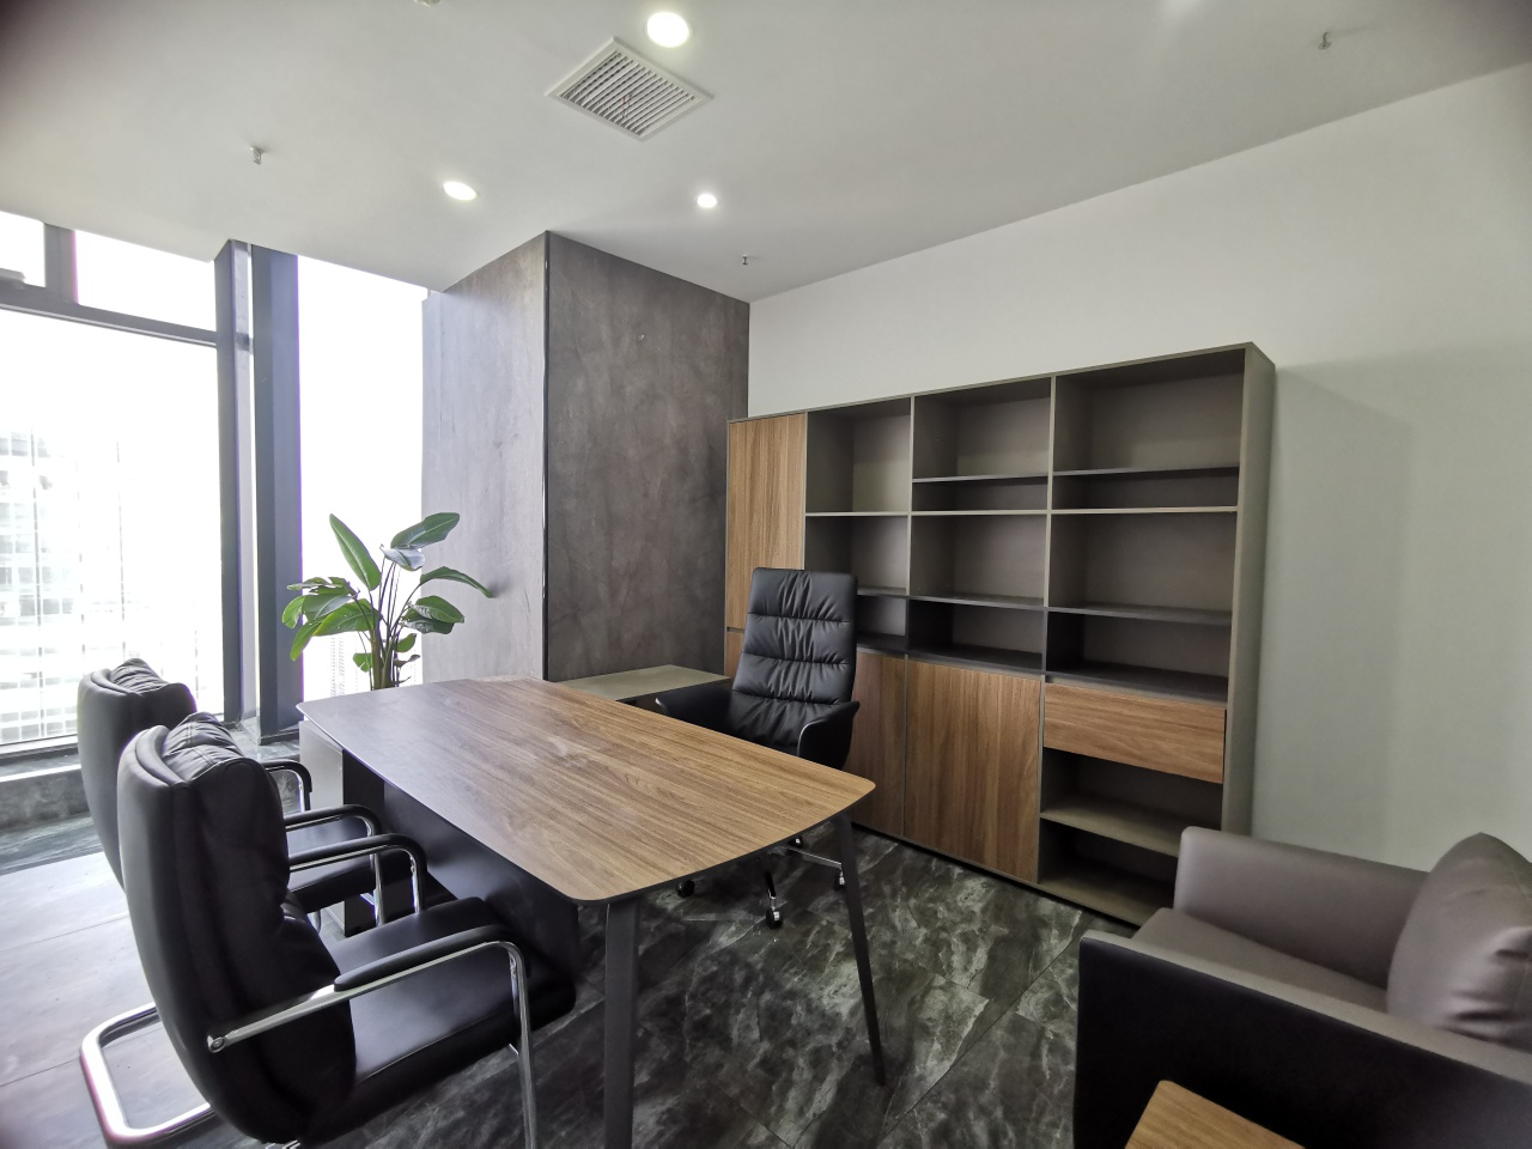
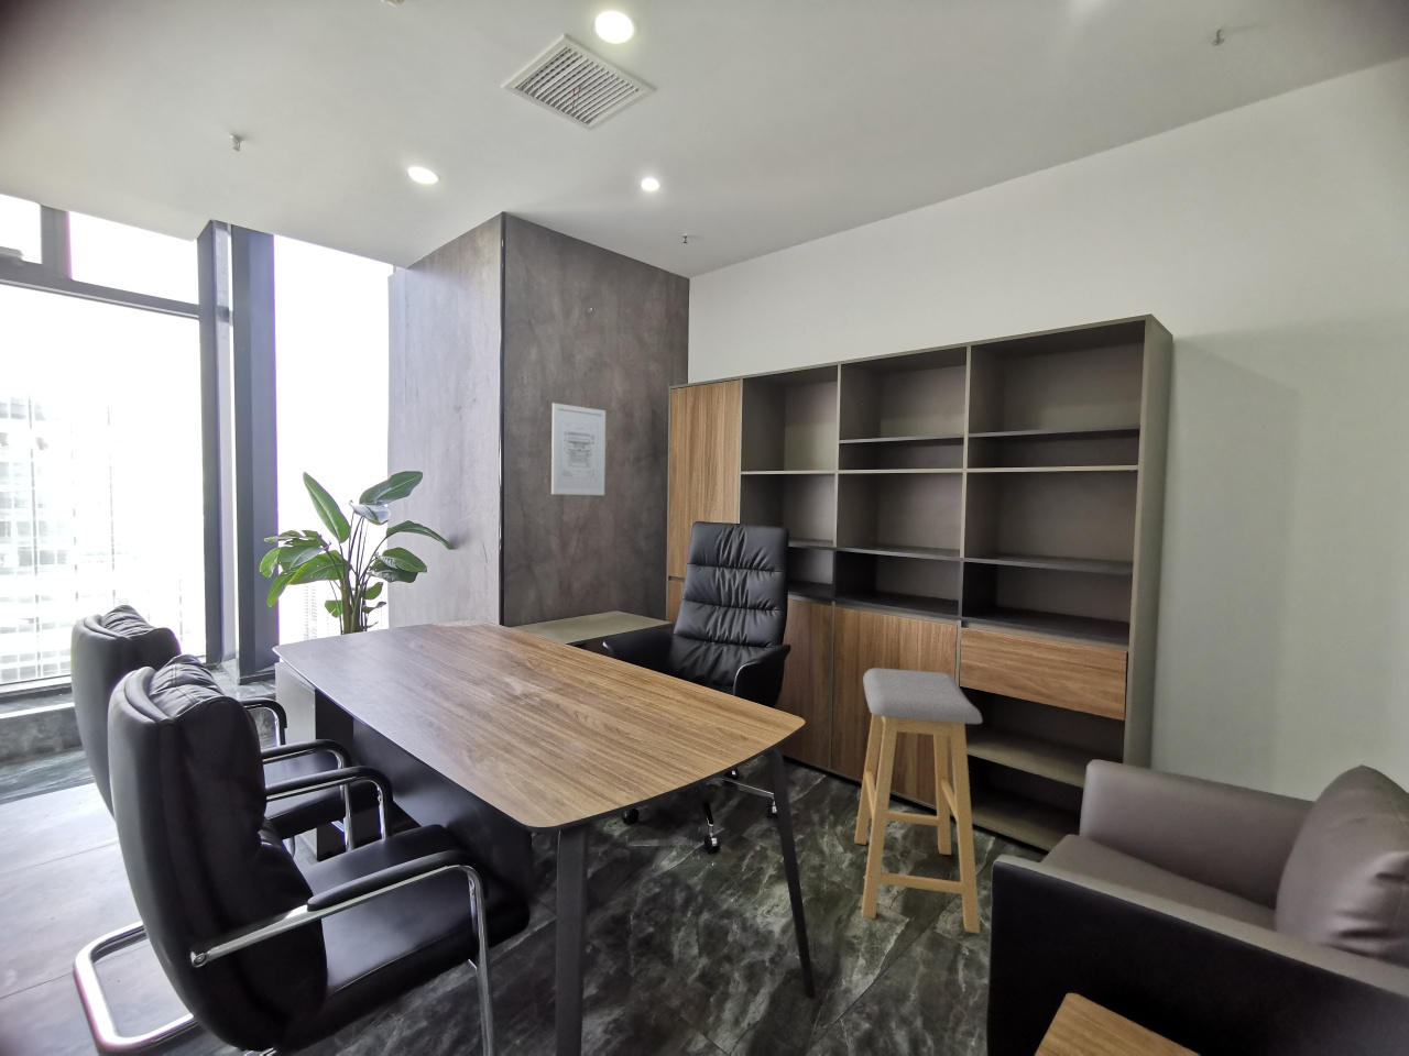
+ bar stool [853,667,983,935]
+ wall art [550,402,607,496]
